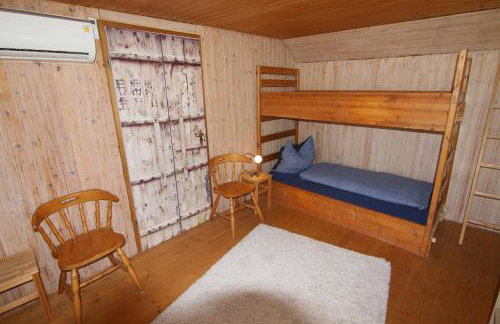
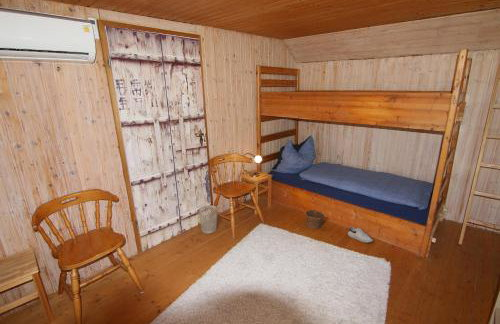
+ shoe [347,225,374,244]
+ clay pot [305,209,326,229]
+ wastebasket [197,204,218,234]
